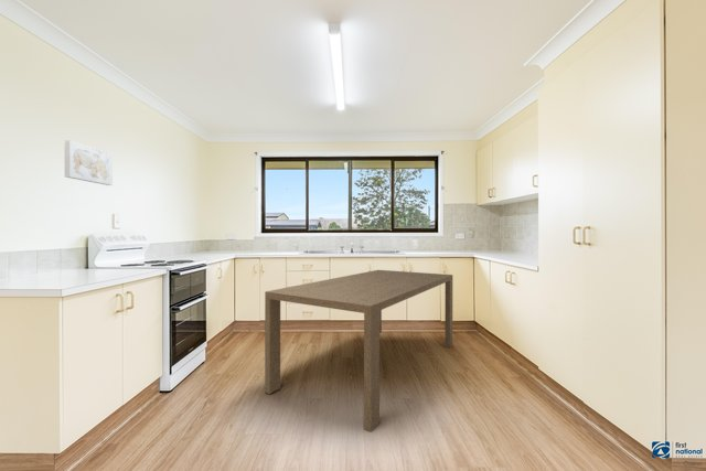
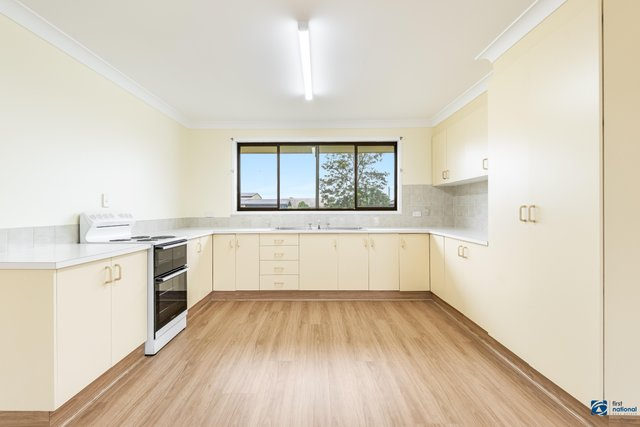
- wall art [64,139,114,186]
- dining table [264,269,453,432]
